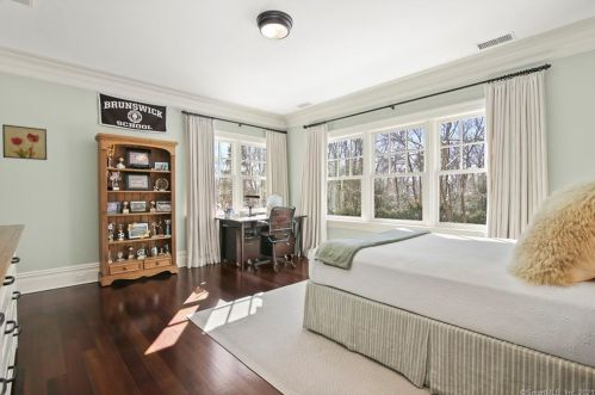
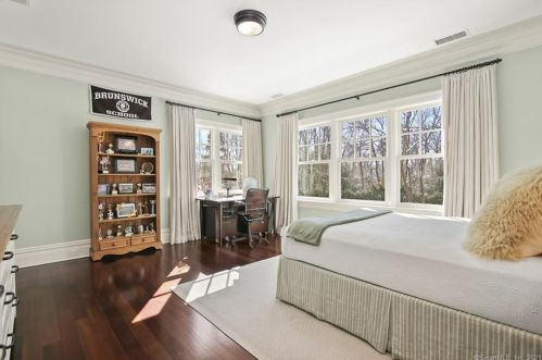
- wall art [1,123,48,161]
